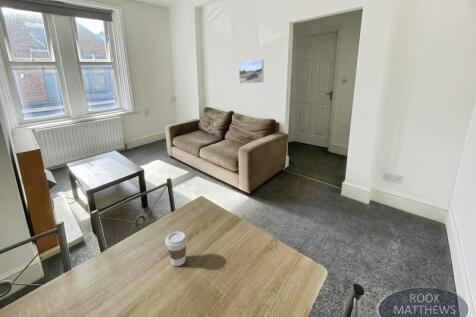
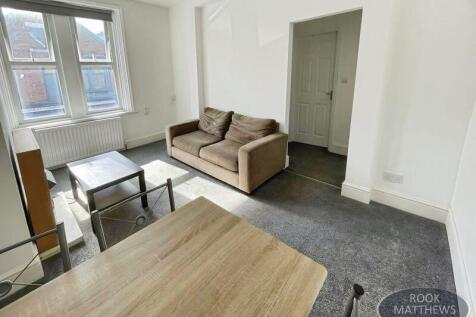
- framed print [238,59,265,85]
- coffee cup [164,231,188,267]
